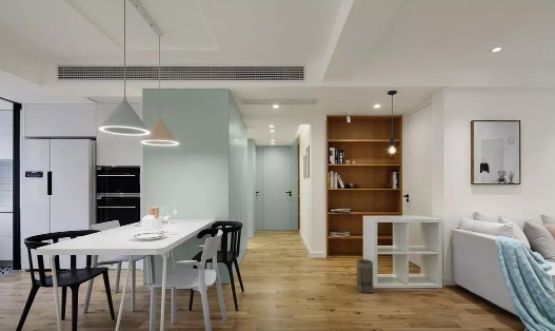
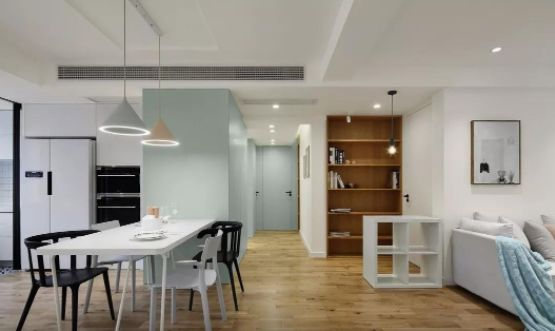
- basket [356,258,374,294]
